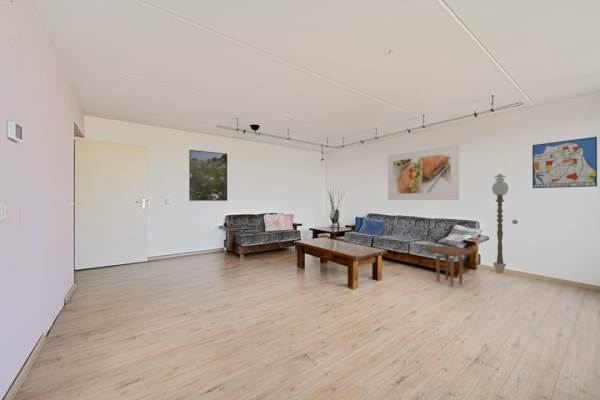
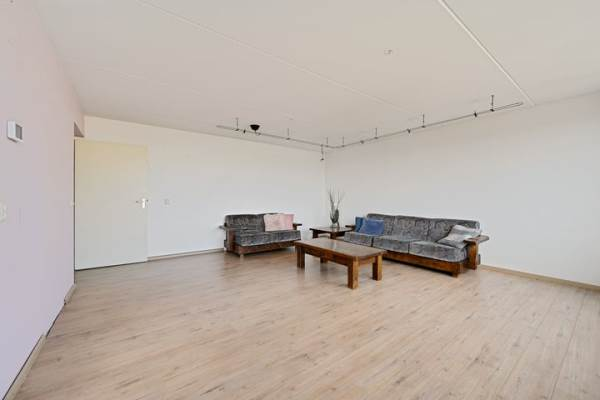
- side table [426,244,473,288]
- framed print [387,144,460,201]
- magic staff [491,173,519,274]
- wall art [532,136,598,189]
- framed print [188,149,228,202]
